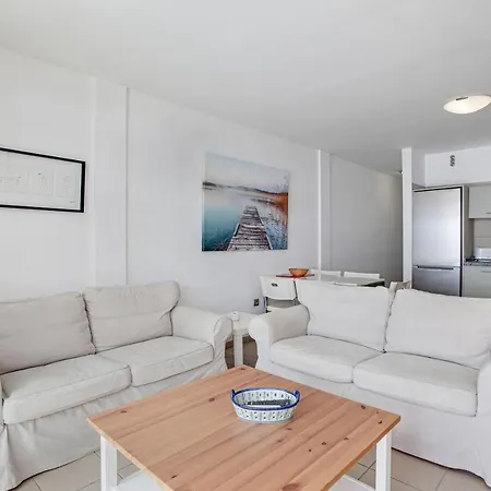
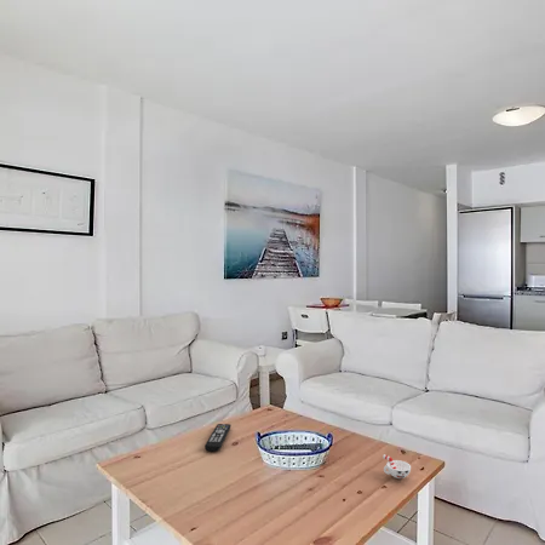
+ remote control [203,423,233,452]
+ cup [382,453,412,480]
